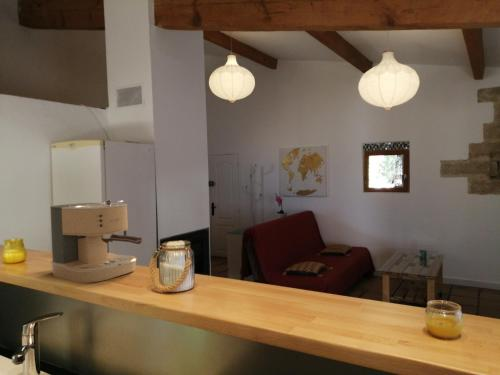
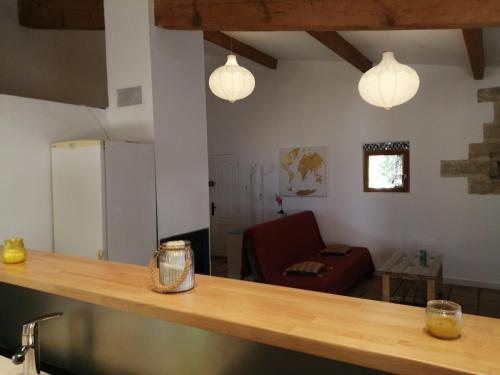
- coffee maker [49,199,143,284]
